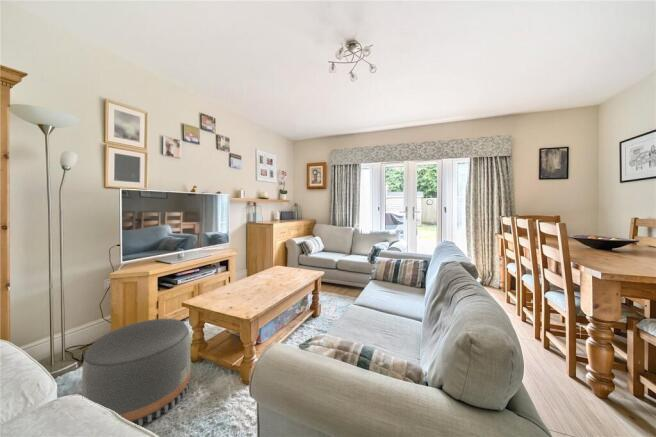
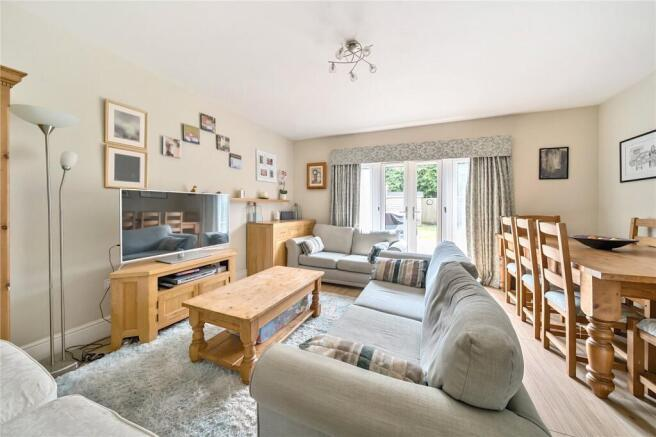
- pouf [81,318,192,427]
